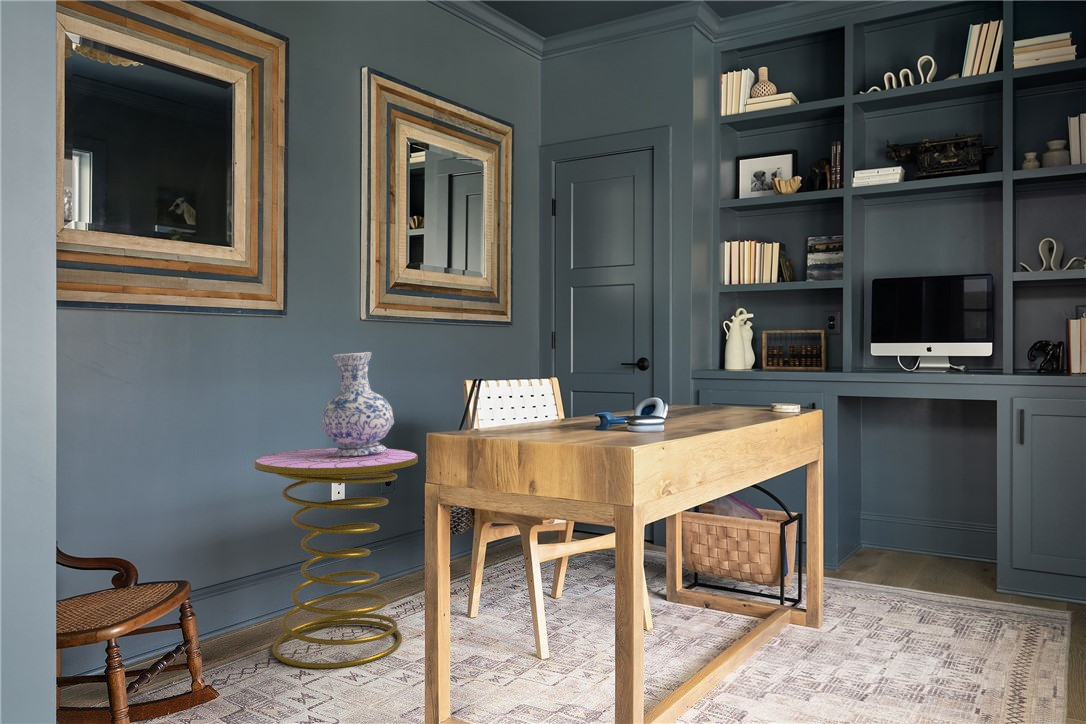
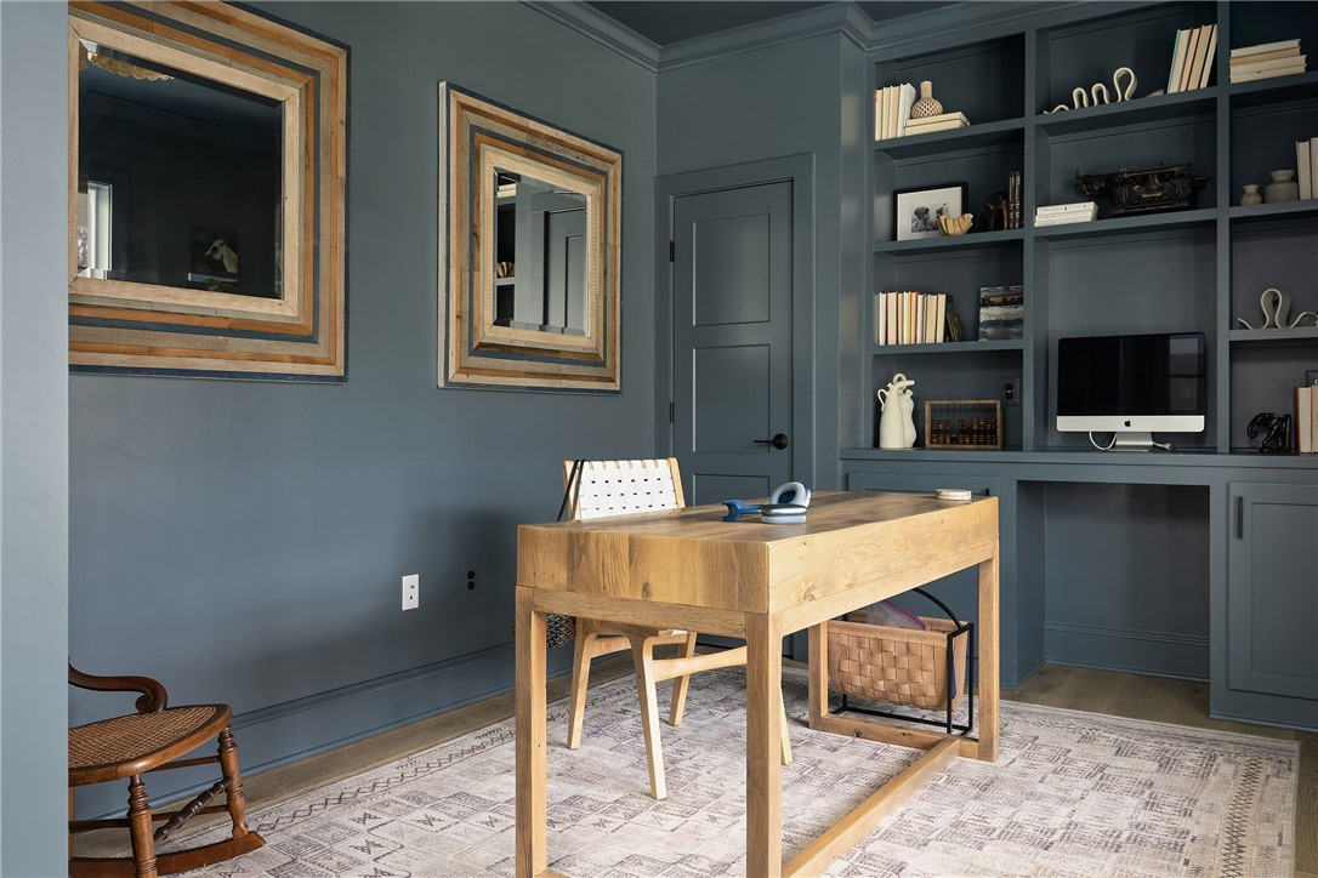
- side table [254,447,419,670]
- vase [321,351,395,456]
